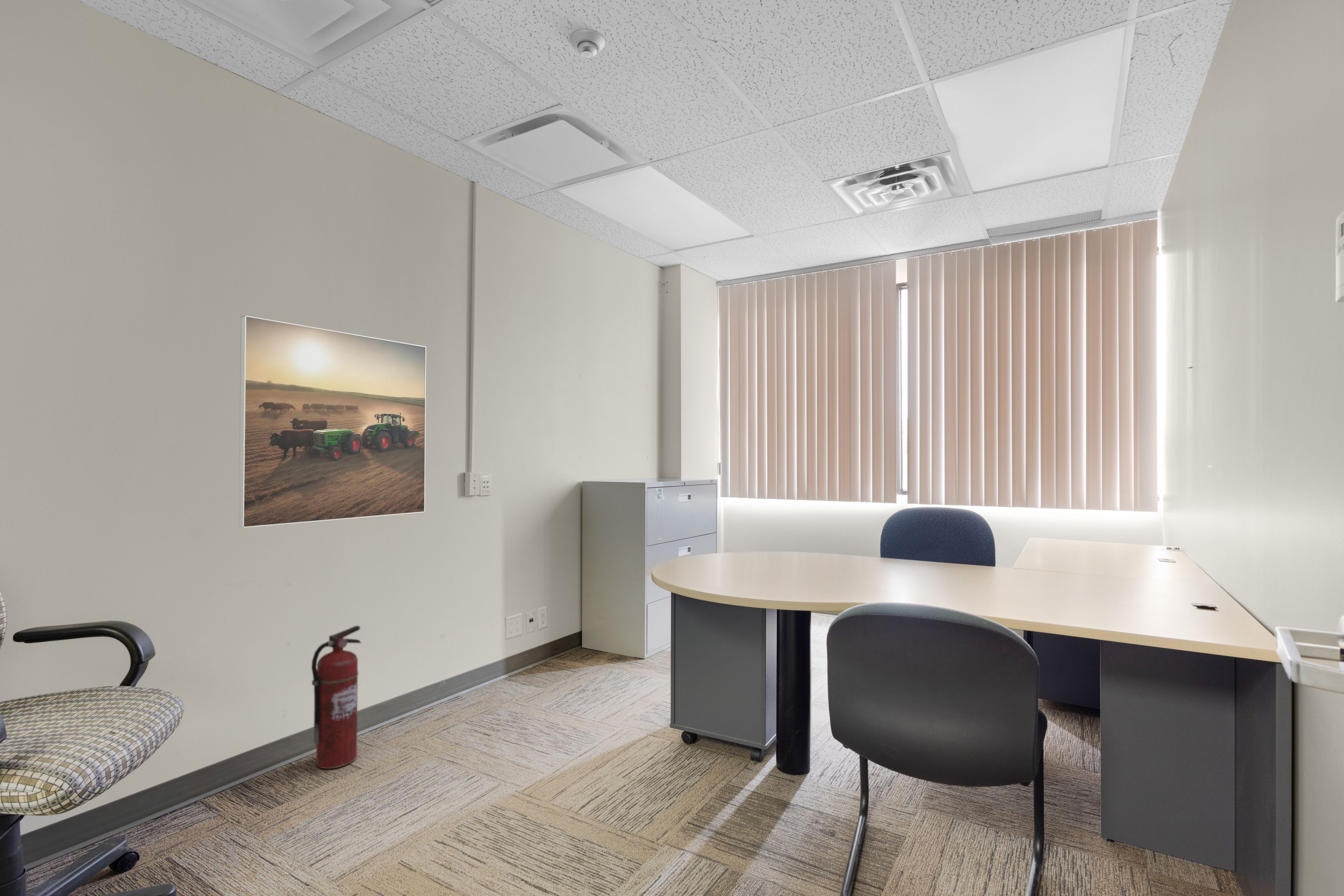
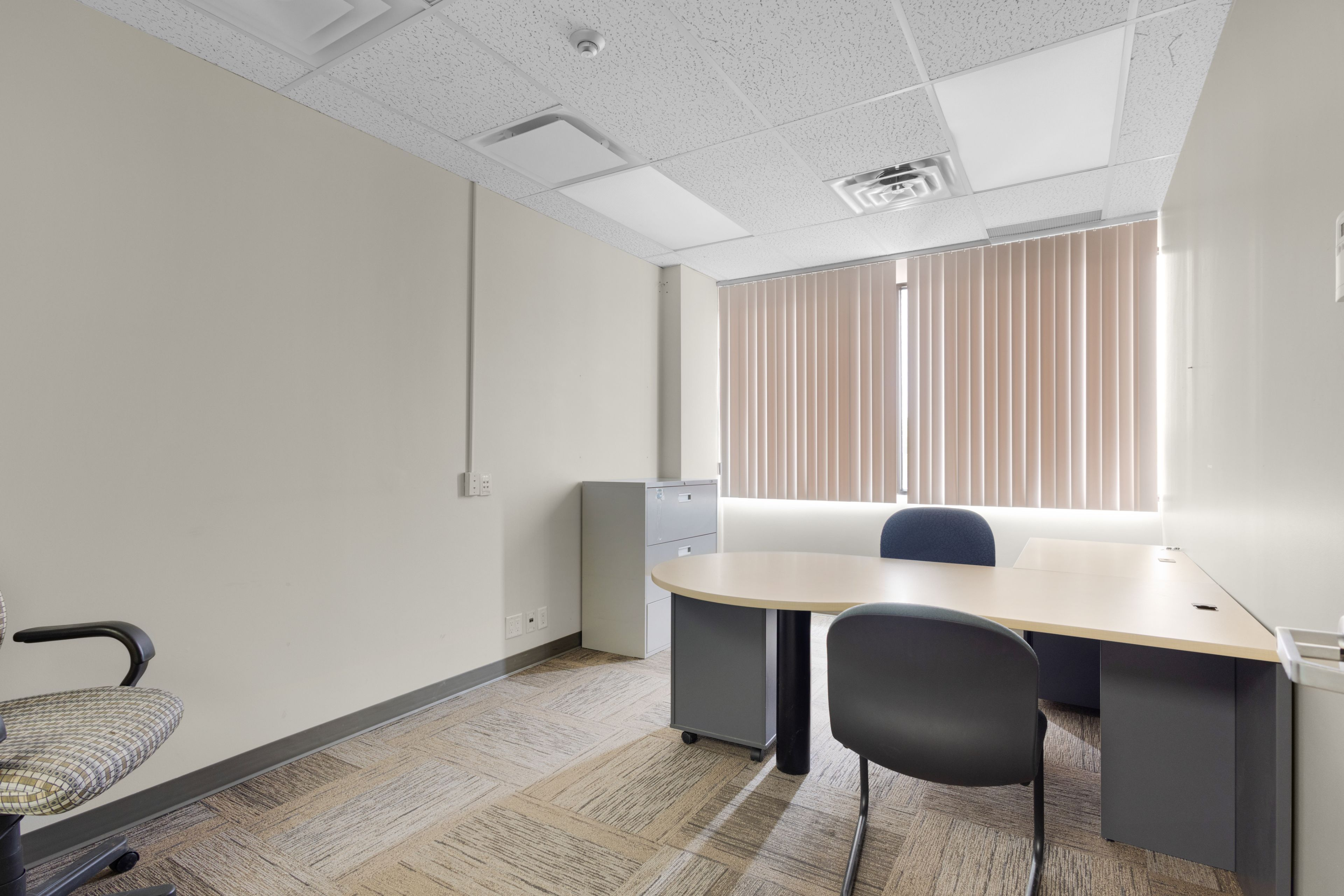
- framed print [238,315,427,528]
- fire extinguisher [311,625,362,769]
